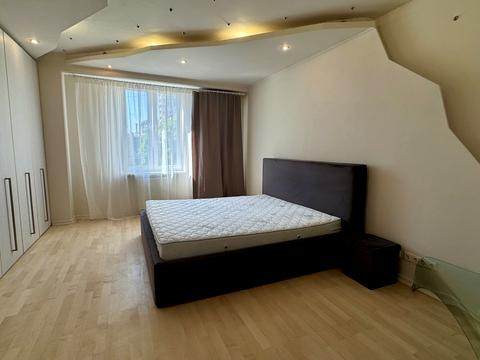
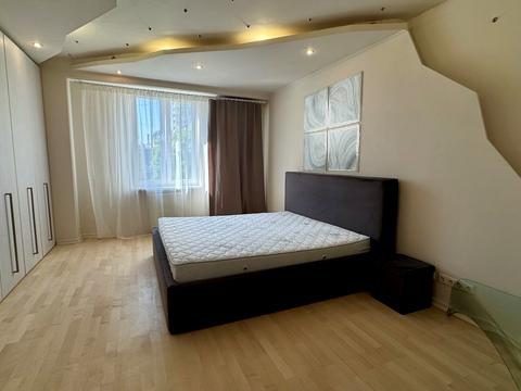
+ wall art [302,70,365,174]
